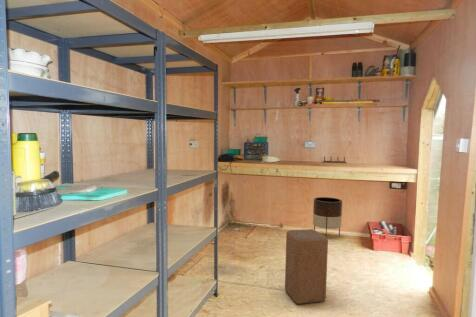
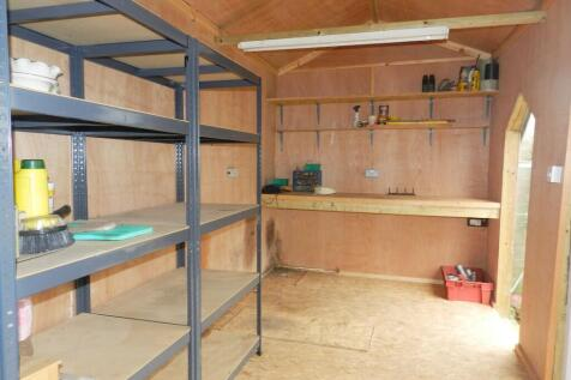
- planter [312,196,343,237]
- stool [284,228,329,305]
